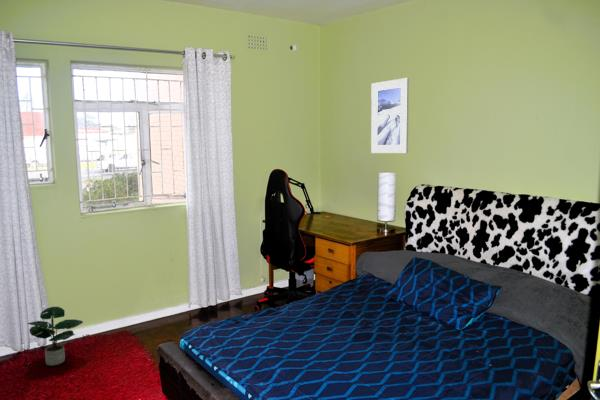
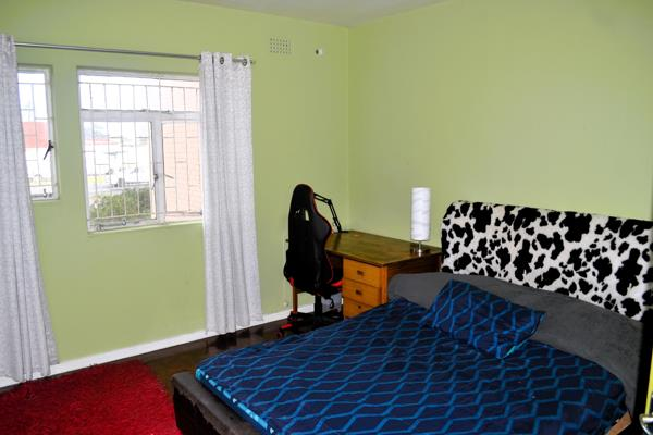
- potted plant [27,306,84,367]
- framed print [370,77,410,154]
